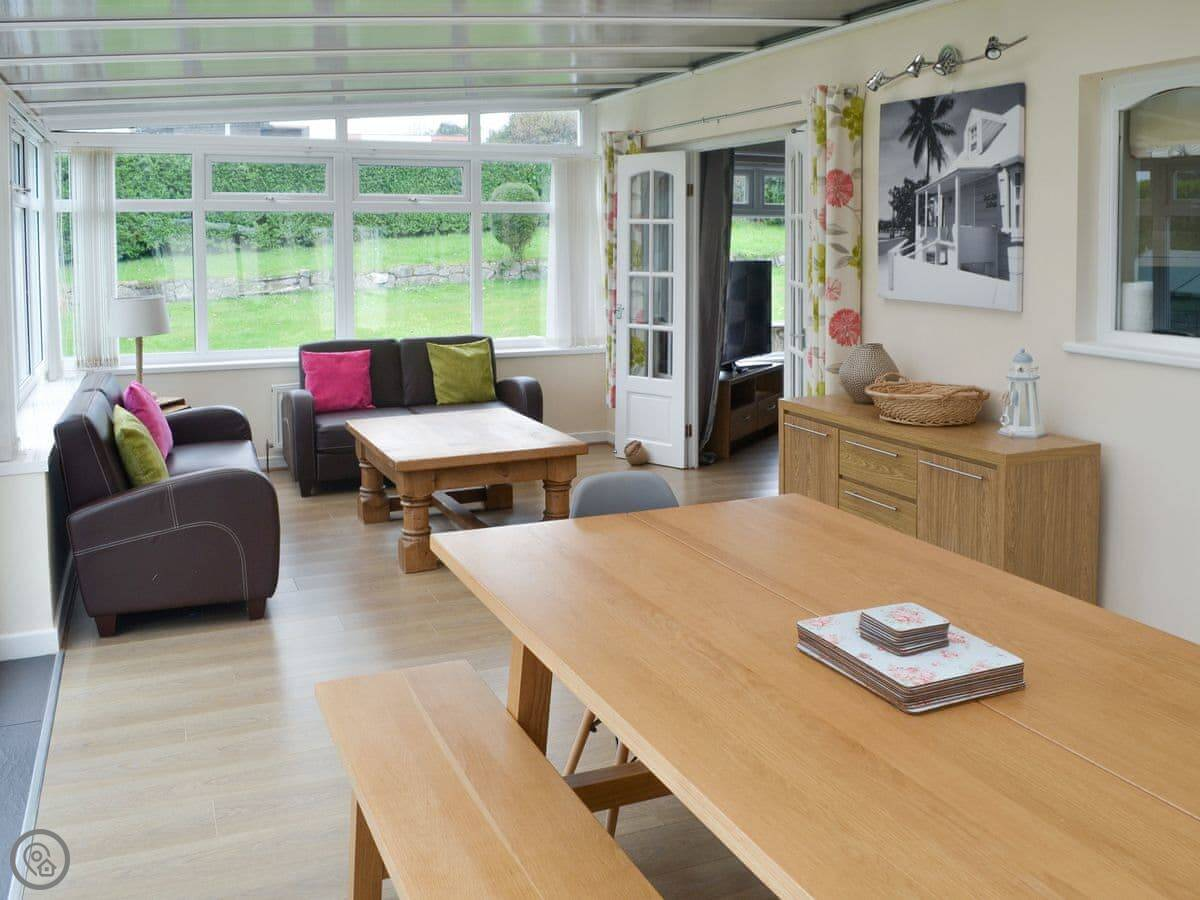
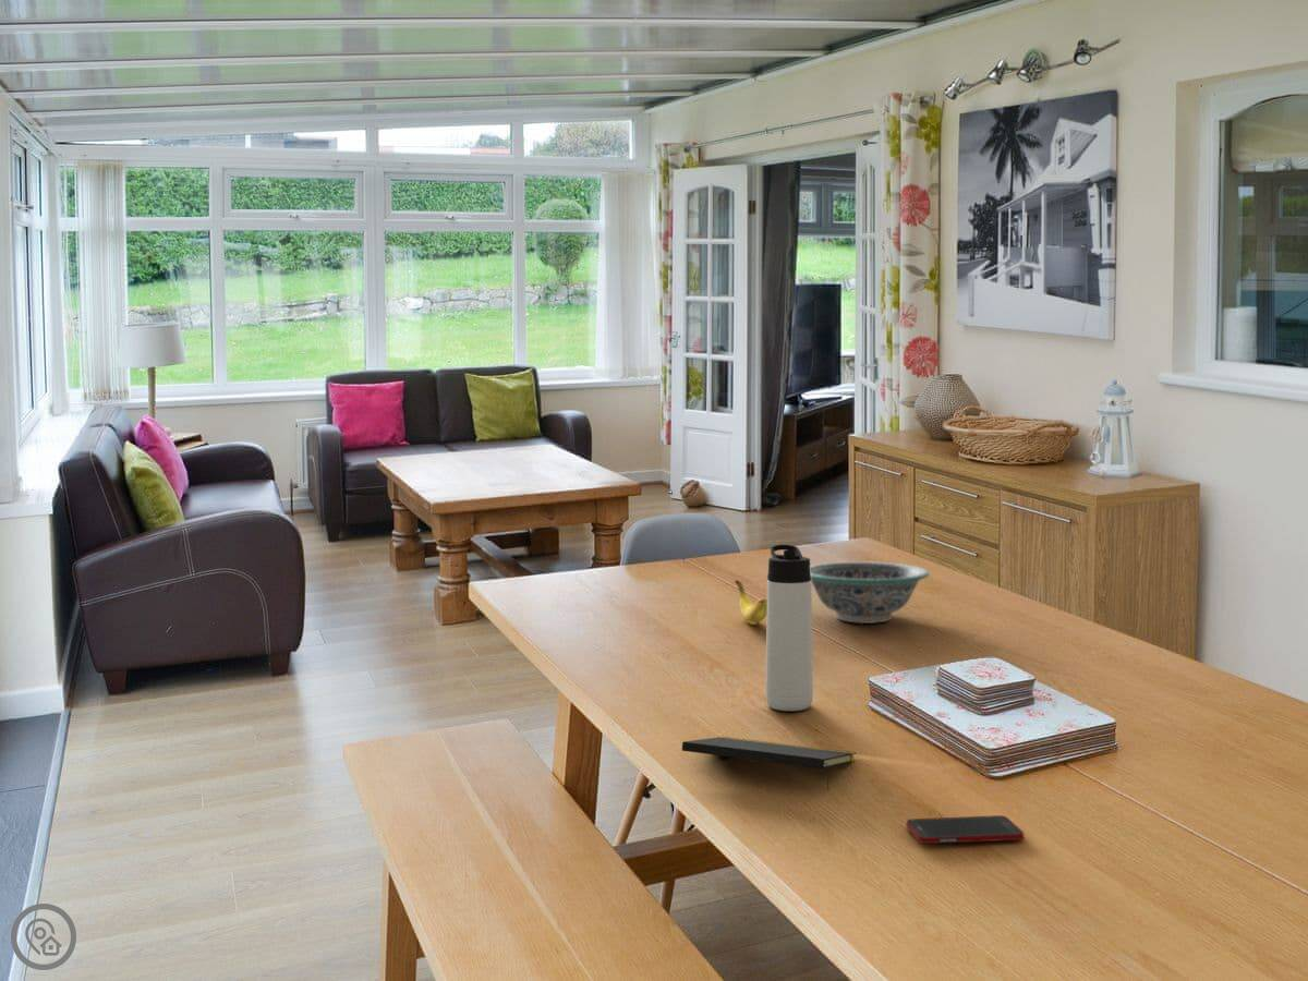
+ cell phone [905,814,1025,845]
+ notepad [681,736,857,791]
+ decorative bowl [810,560,930,625]
+ banana [734,579,767,626]
+ thermos bottle [764,544,814,712]
